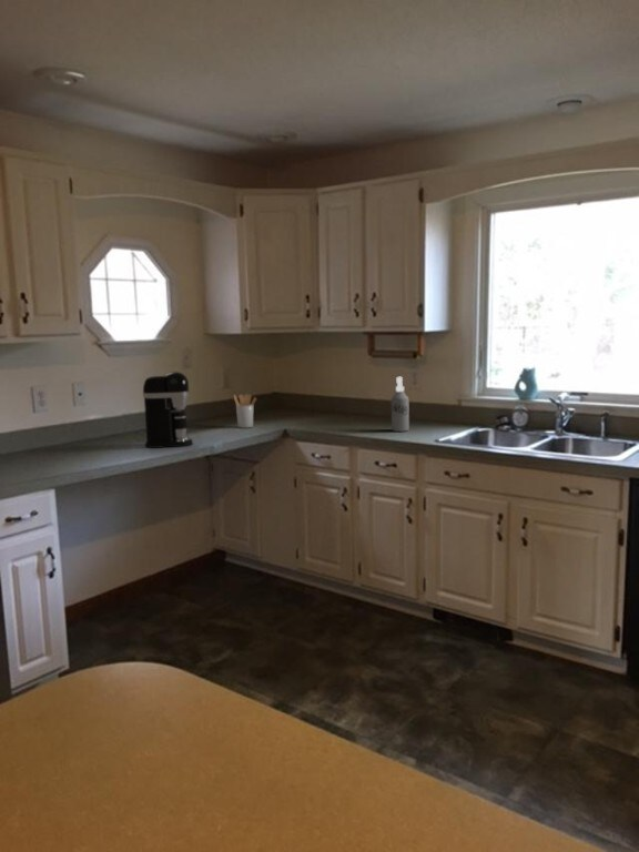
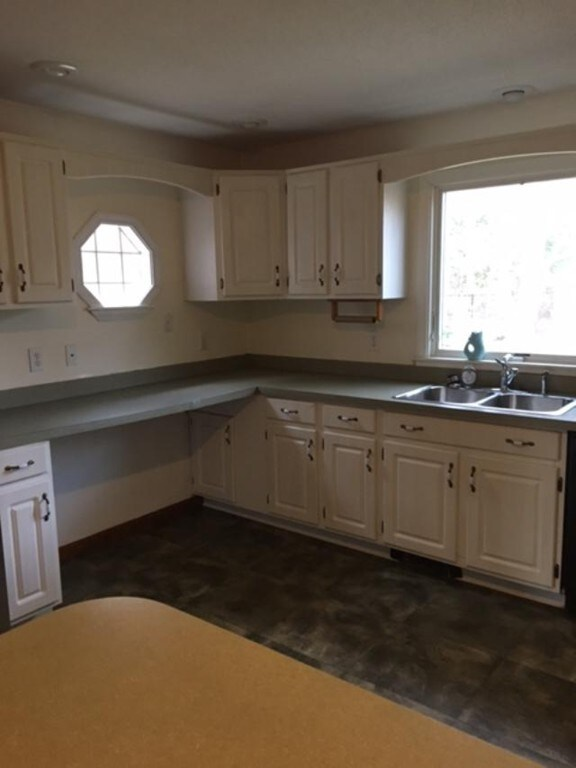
- spray bottle [390,376,410,433]
- coffee maker [142,371,194,449]
- utensil holder [233,394,257,429]
